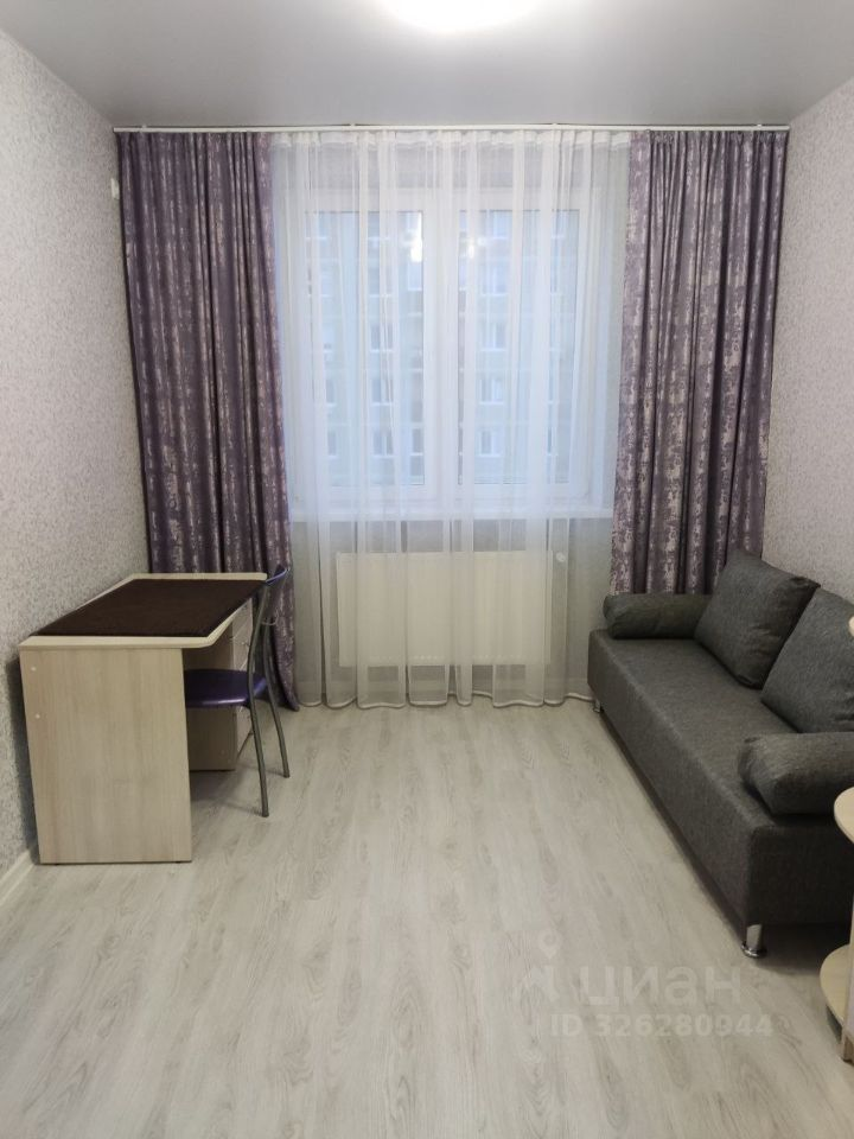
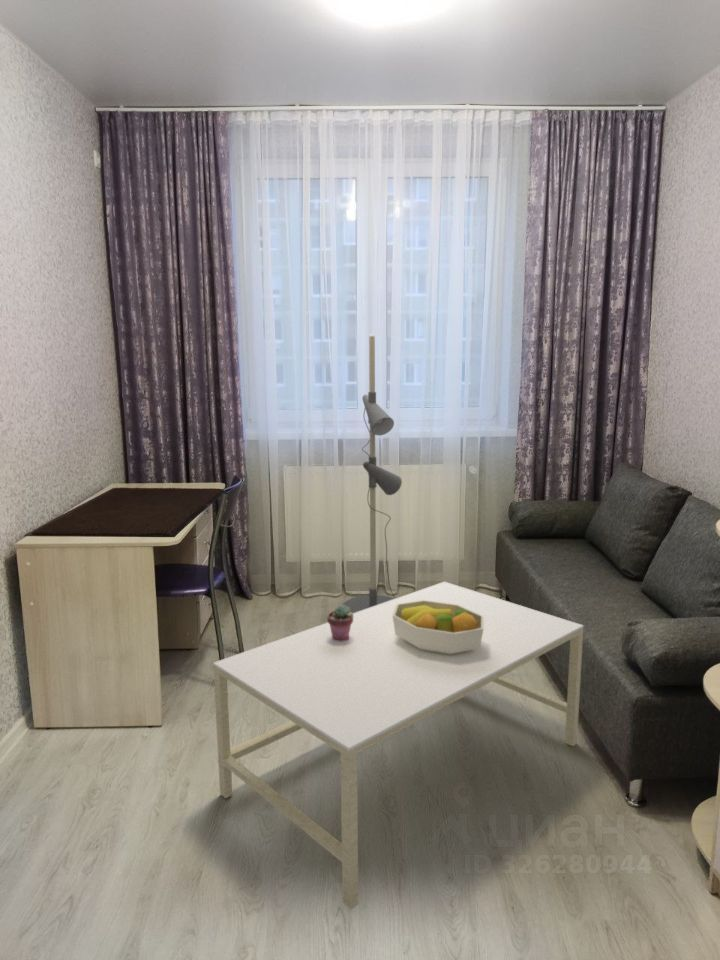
+ potted succulent [326,604,354,641]
+ floor lamp [342,333,403,613]
+ coffee table [212,581,584,910]
+ fruit bowl [392,600,484,655]
